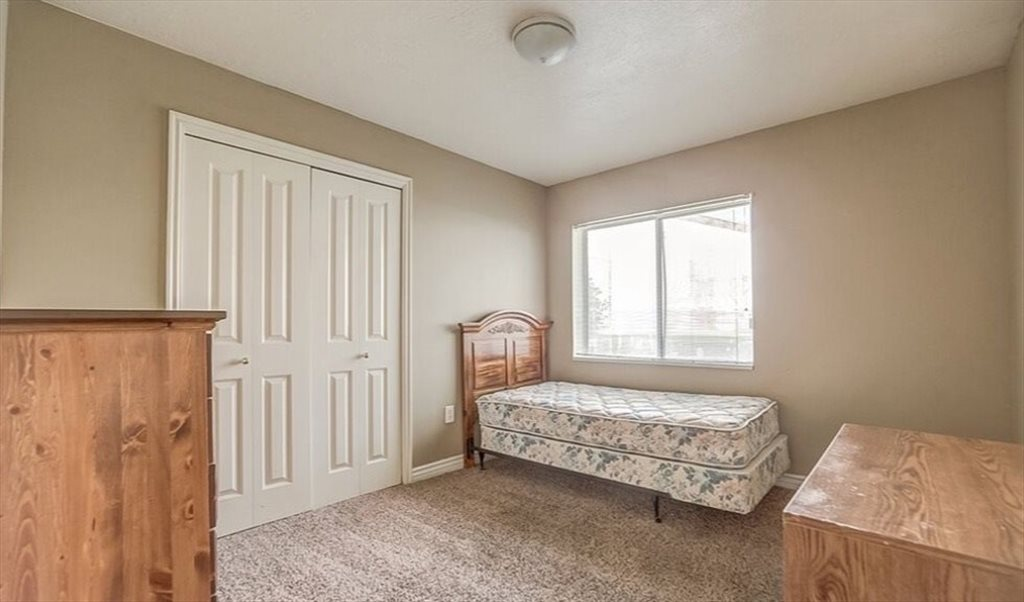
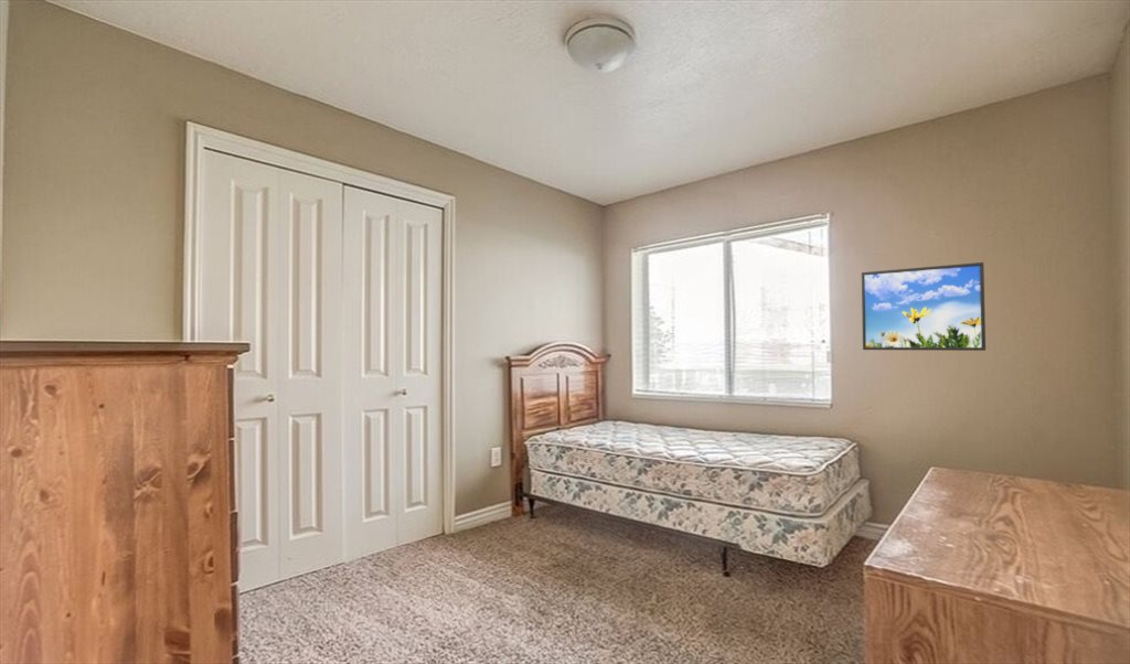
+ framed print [861,261,987,352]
